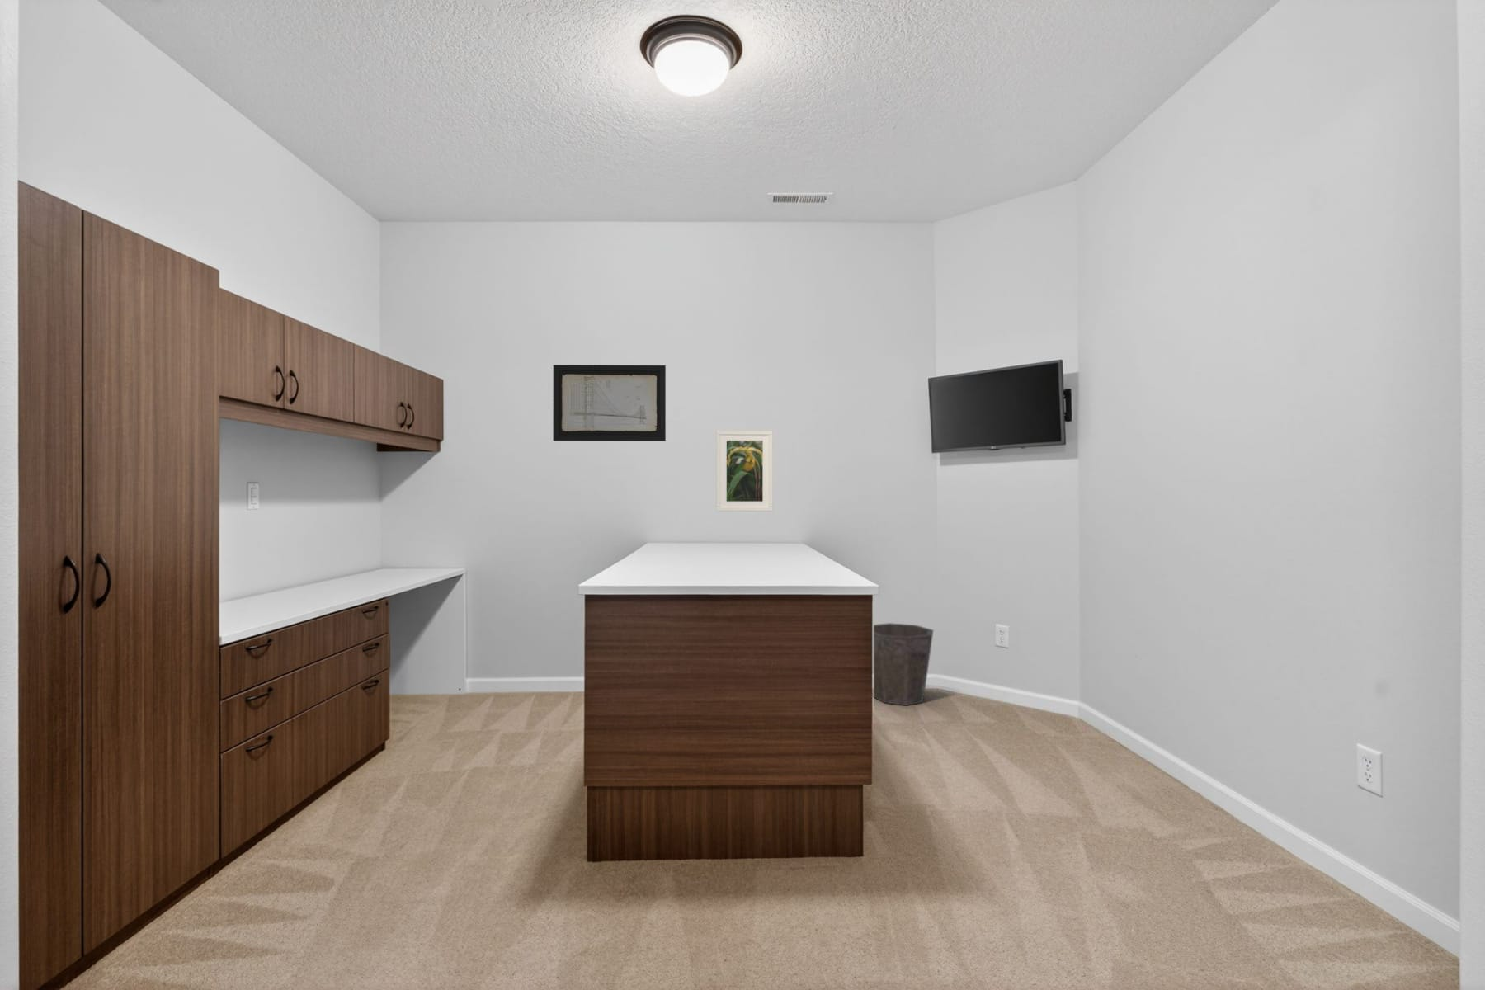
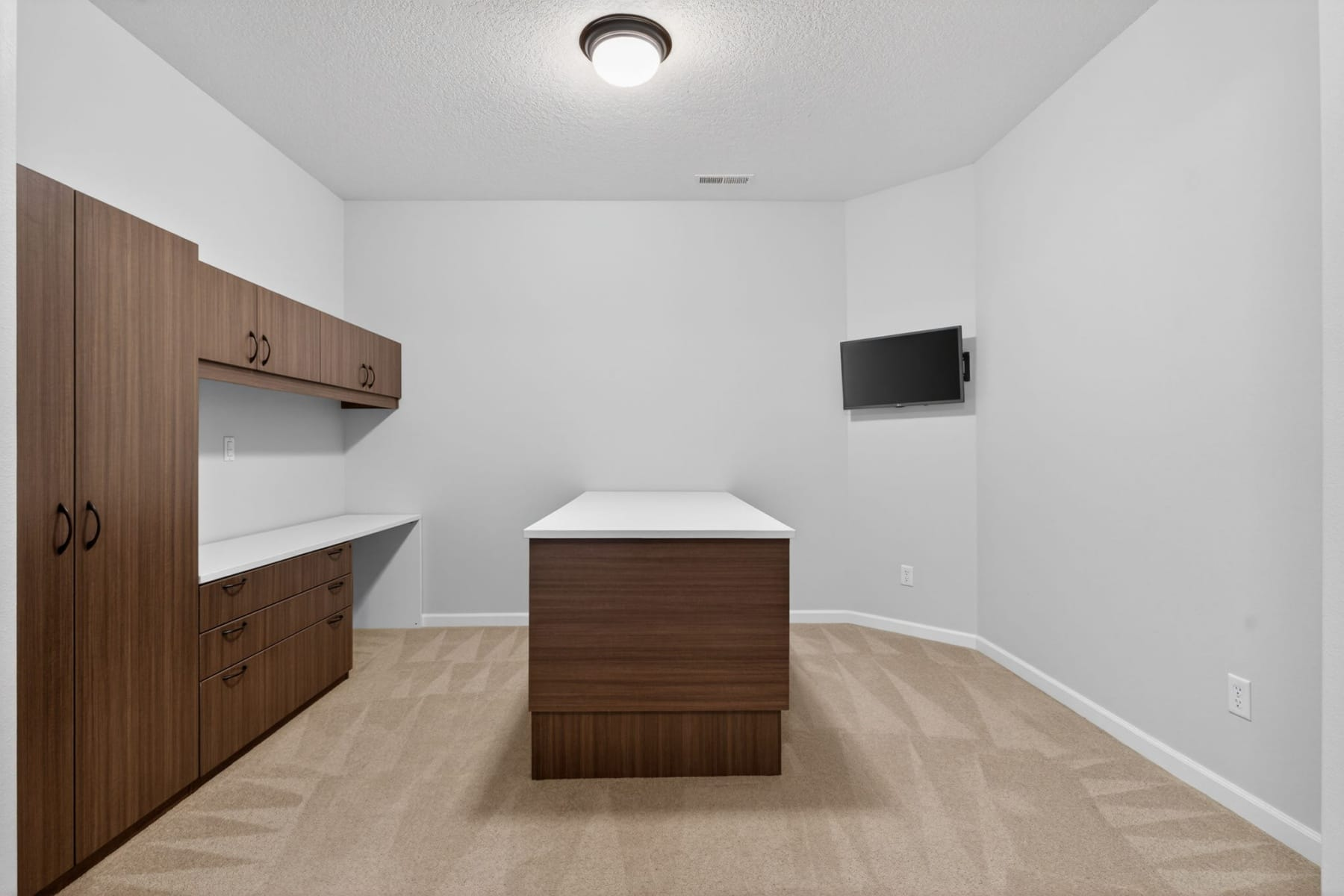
- wall art [552,364,666,442]
- waste bin [873,622,934,706]
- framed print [716,430,773,513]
